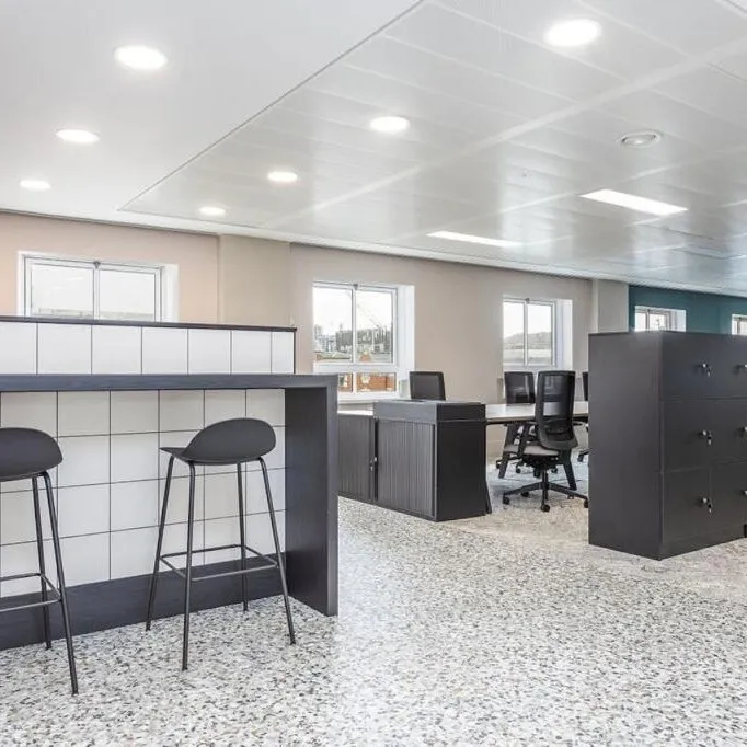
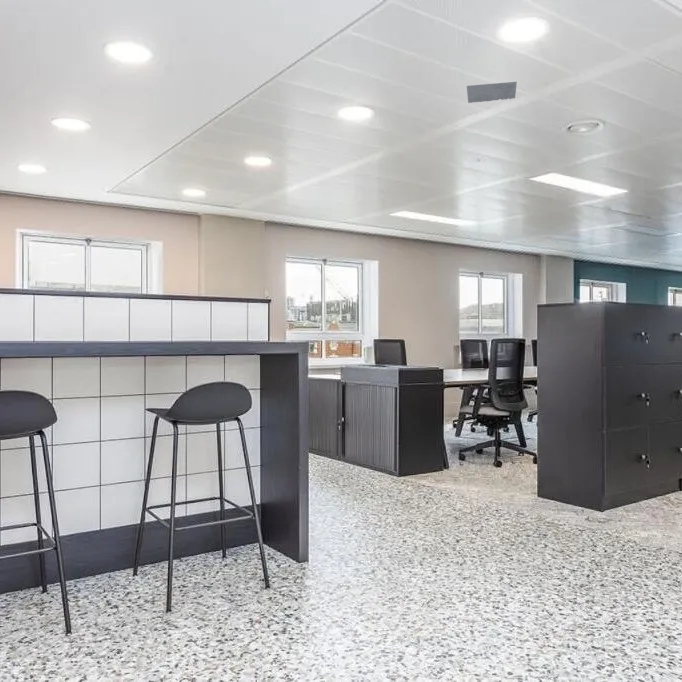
+ ceiling vent [466,81,518,104]
